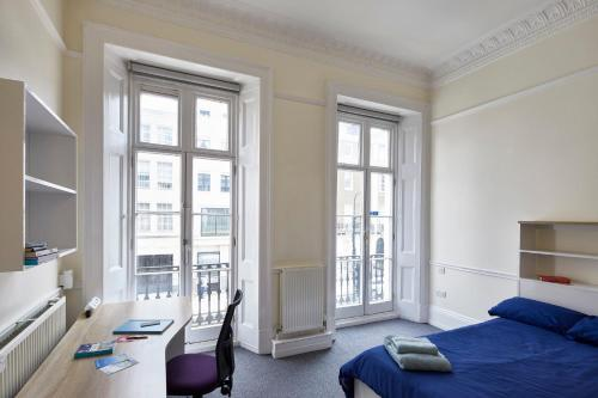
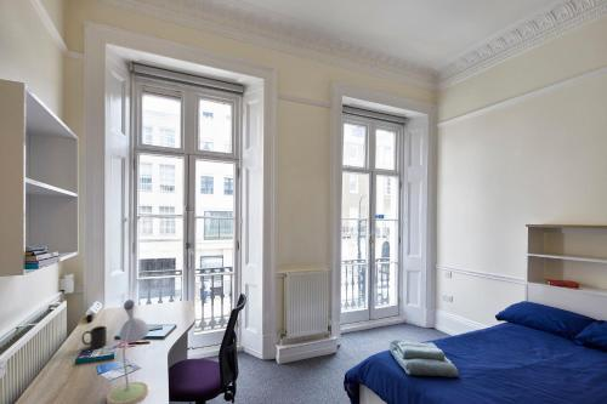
+ desk lamp [106,298,151,404]
+ mug [80,325,108,349]
